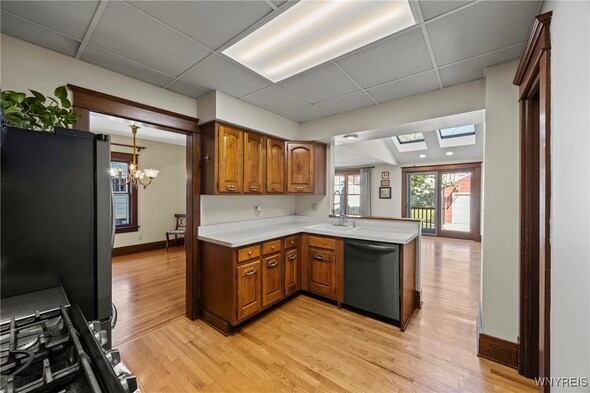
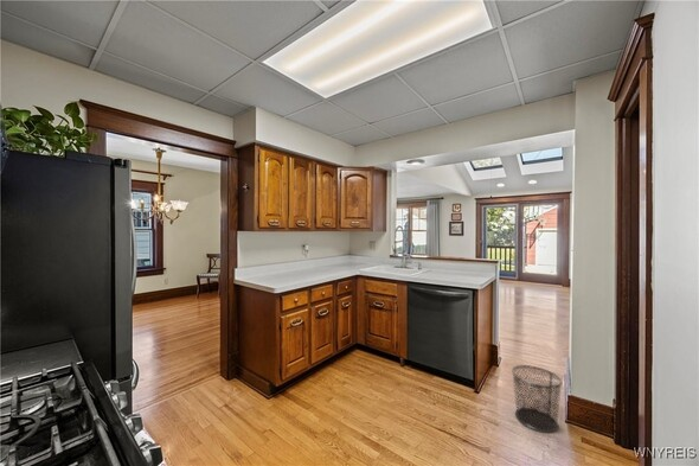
+ trash can [511,364,564,434]
